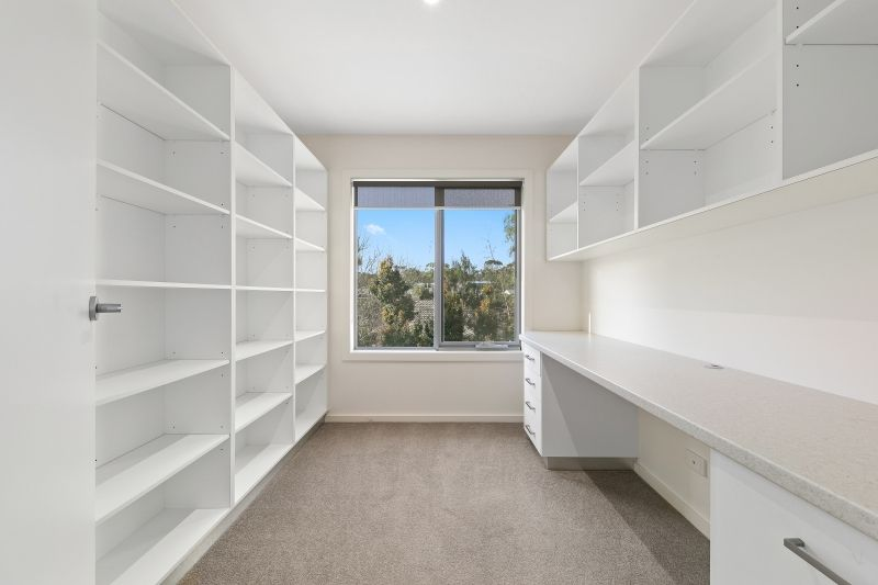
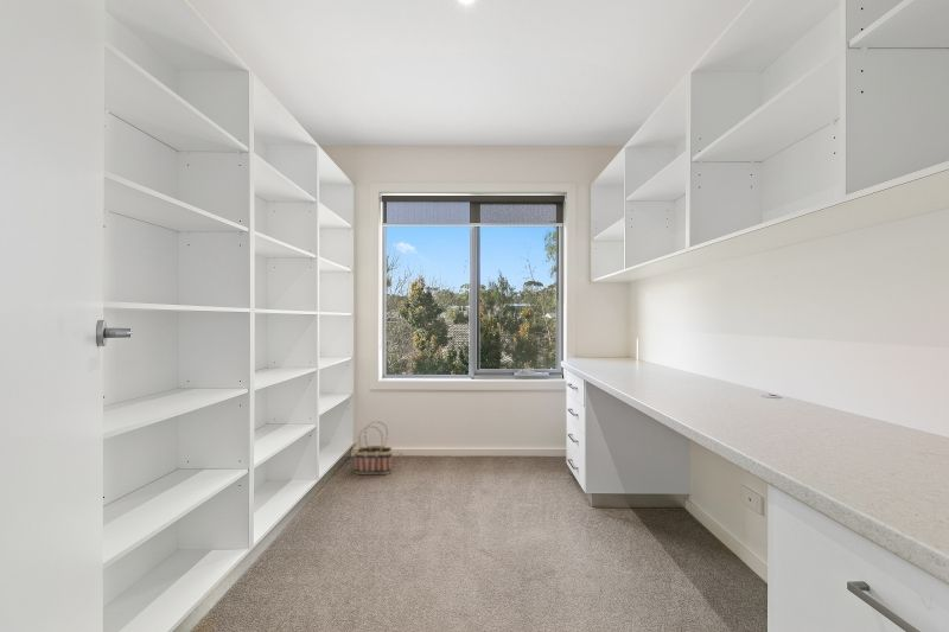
+ basket [354,420,394,475]
